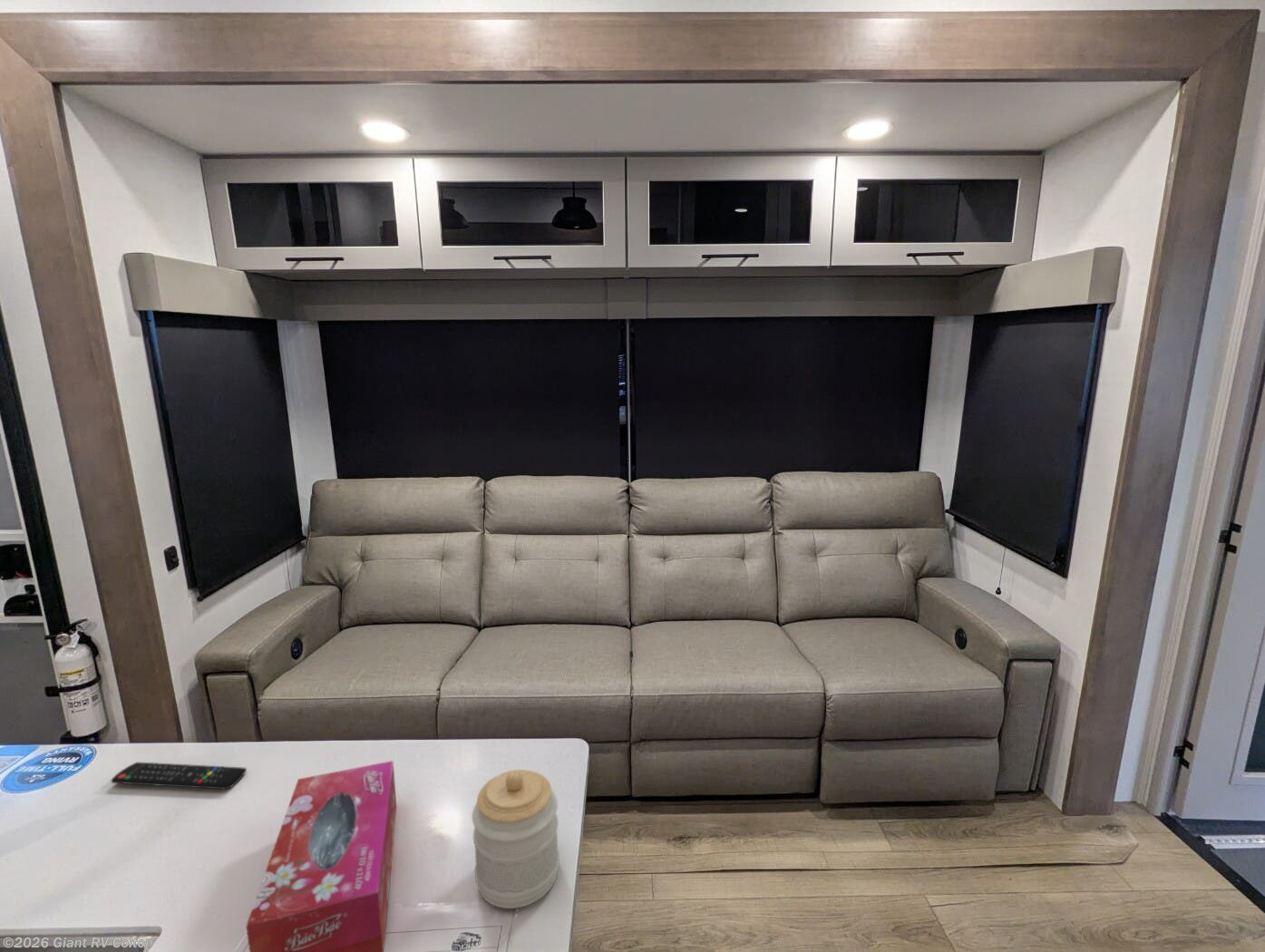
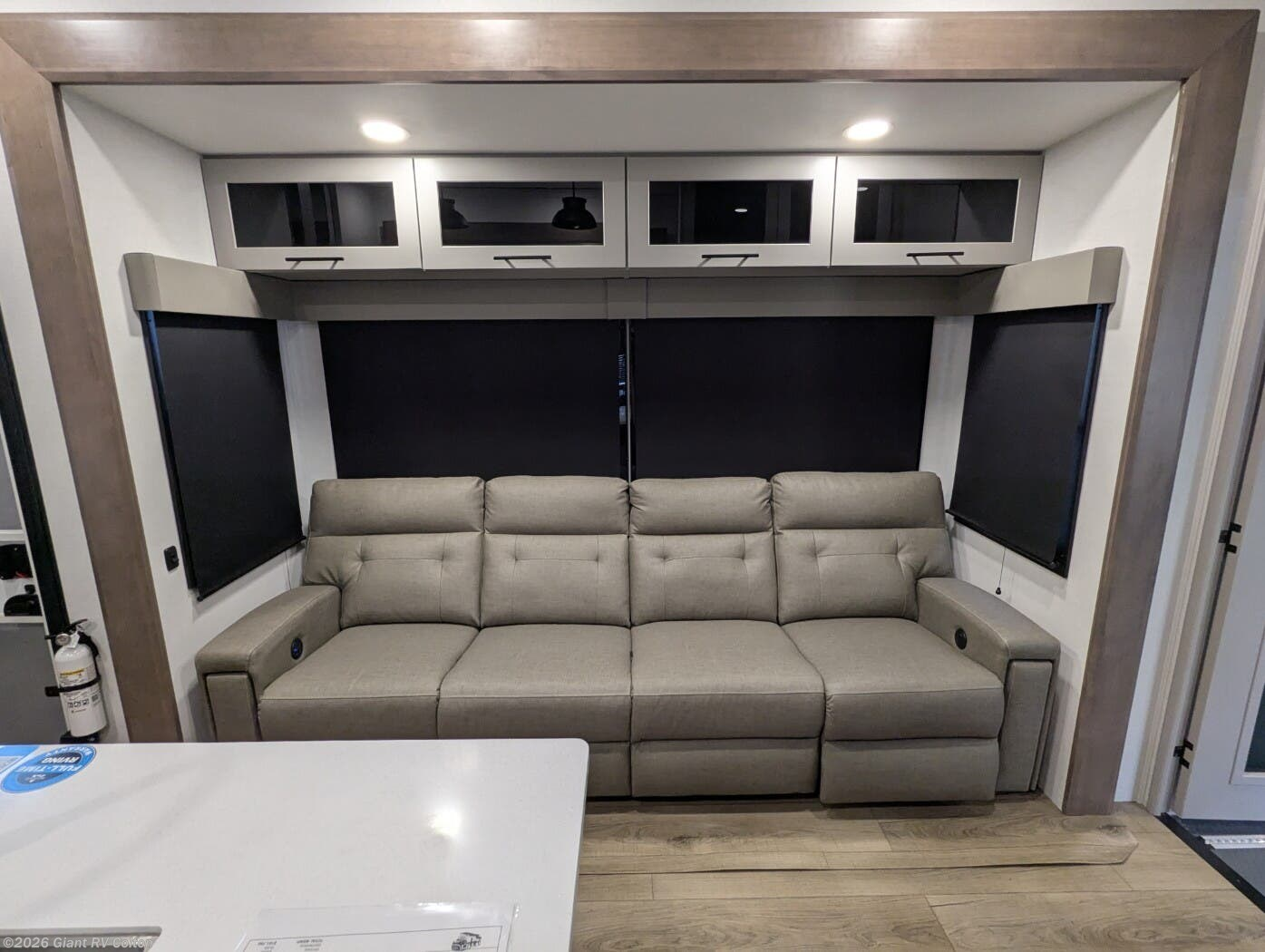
- jar [472,769,560,909]
- tissue box [246,760,397,952]
- remote control [111,762,248,791]
